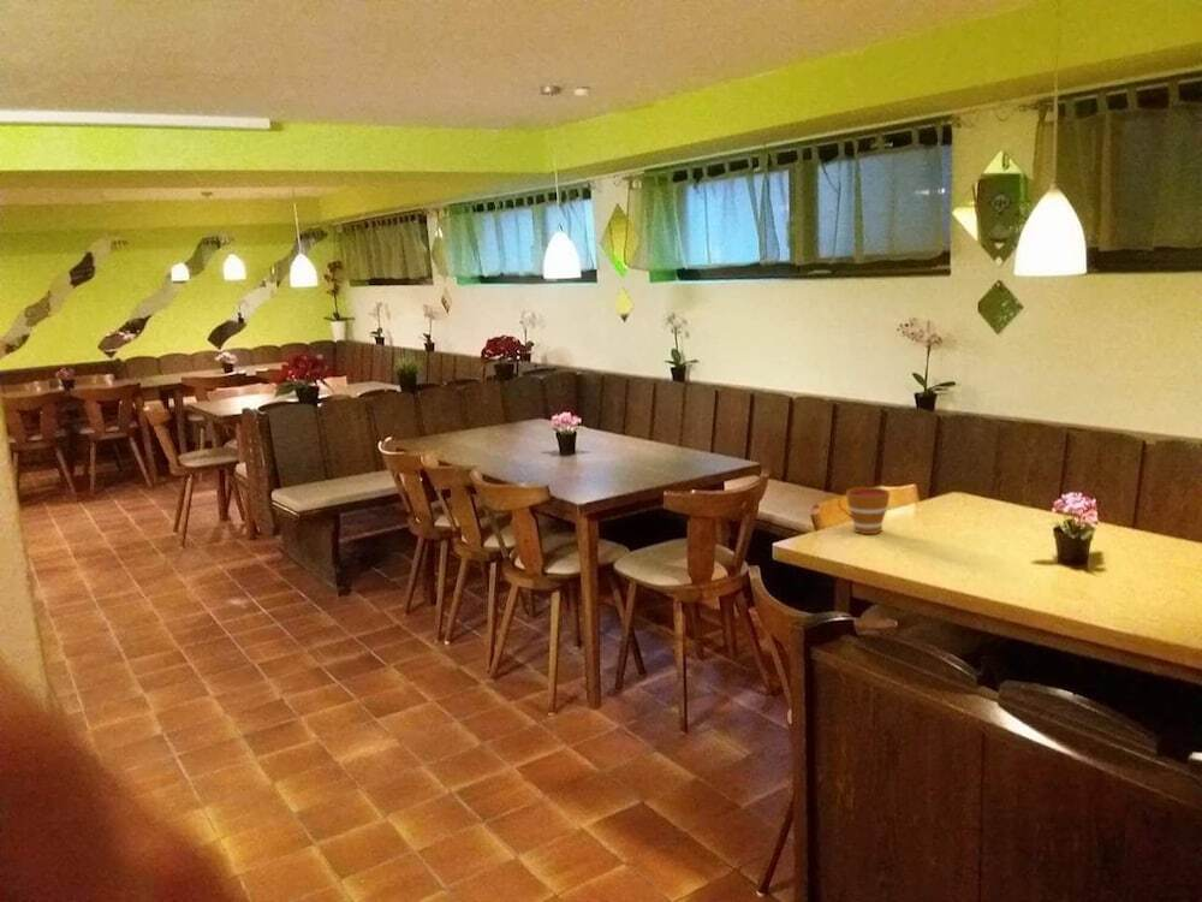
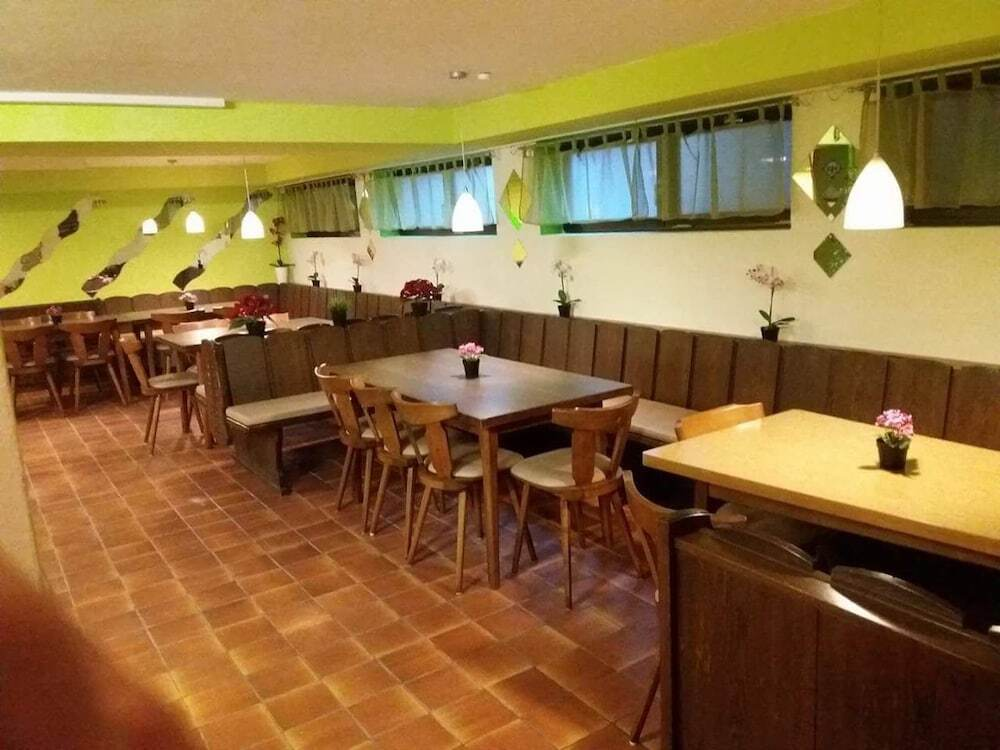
- cup [837,486,891,535]
